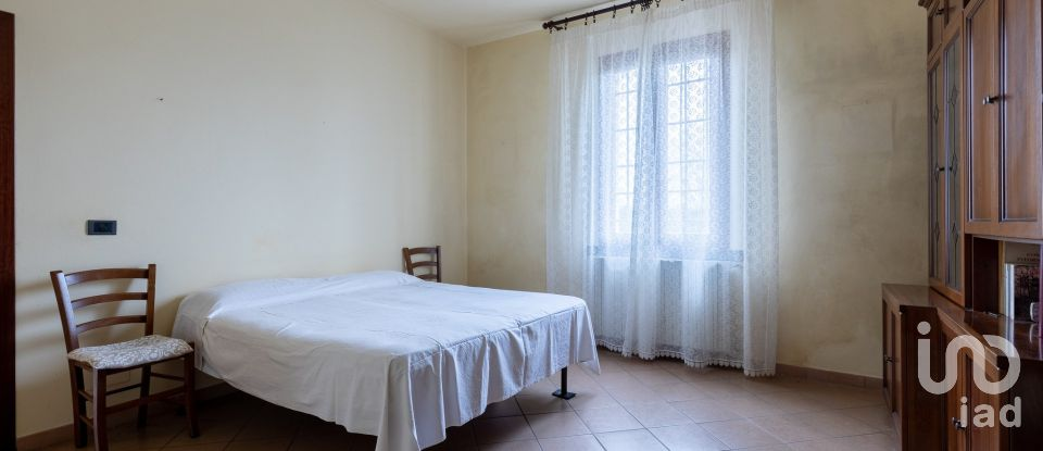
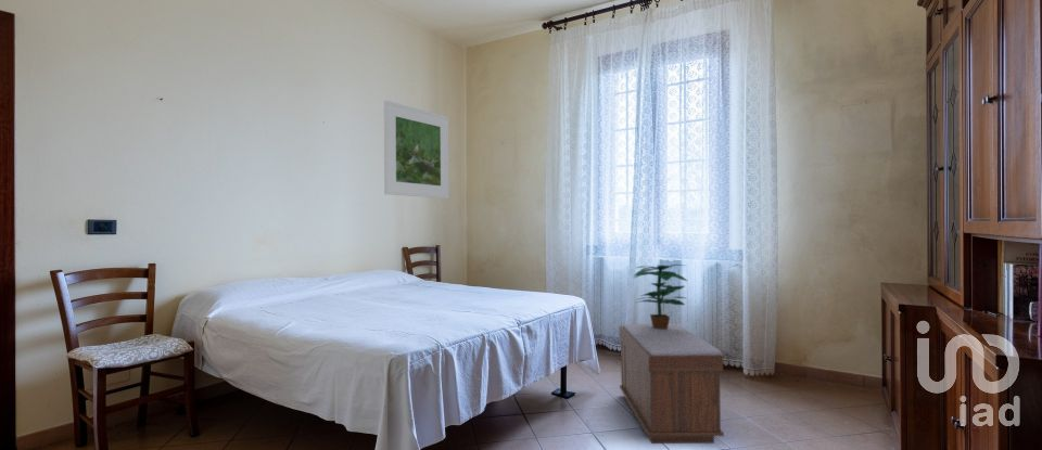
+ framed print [383,100,450,200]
+ bench [618,323,725,445]
+ potted plant [632,263,688,329]
